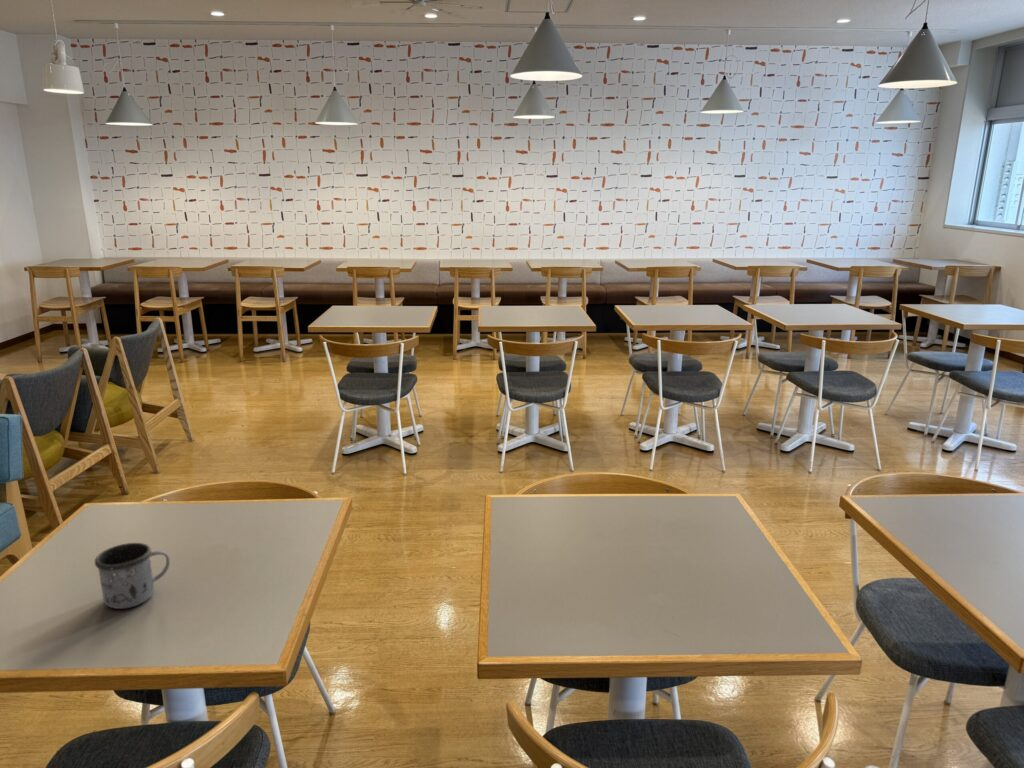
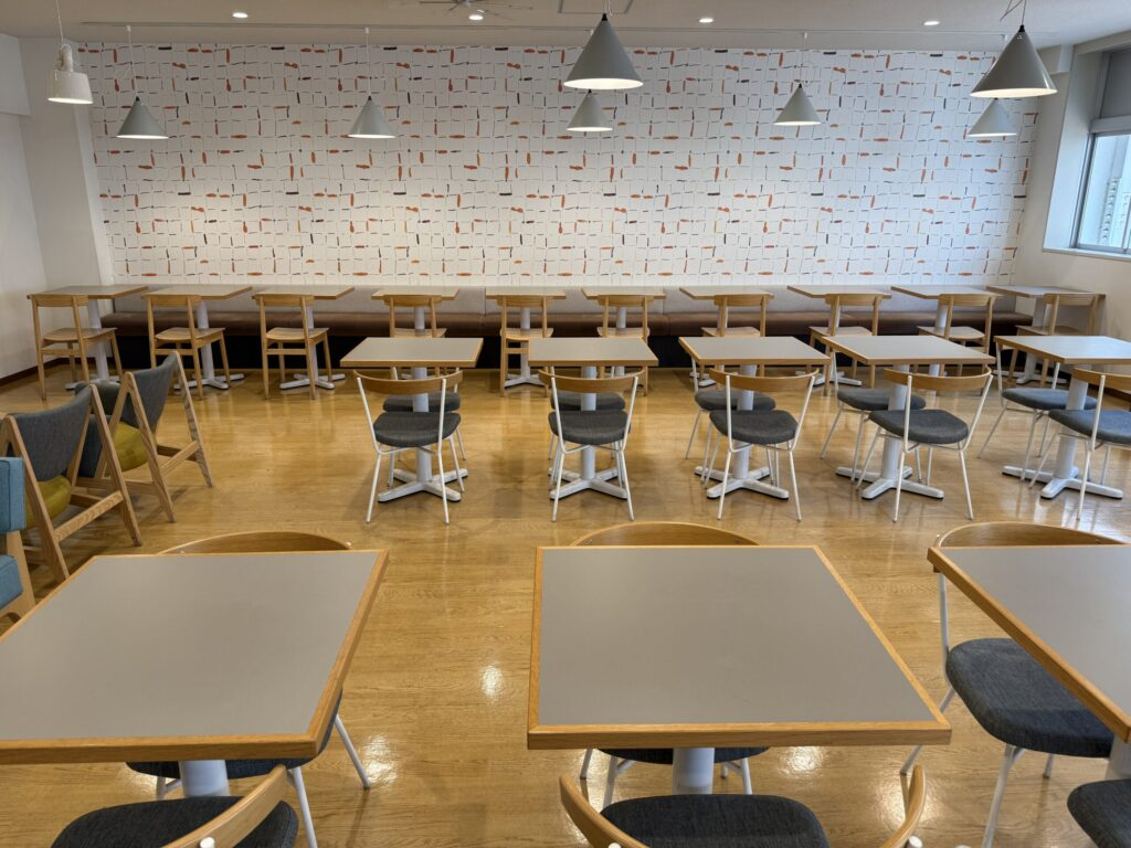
- mug [94,542,171,610]
